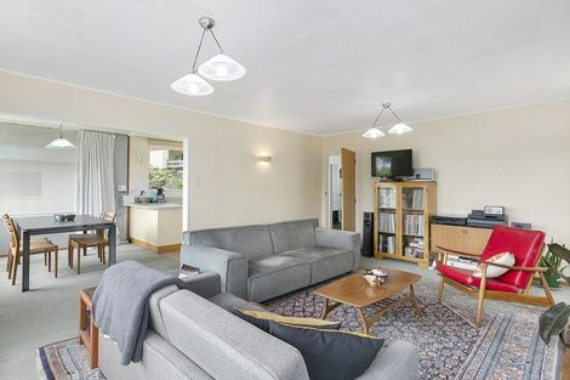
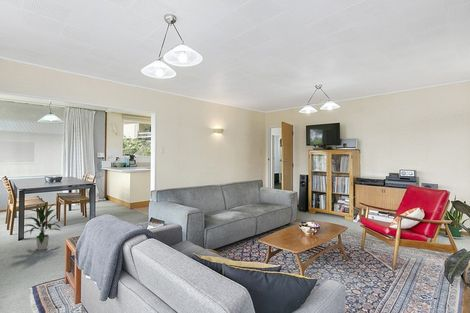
+ indoor plant [21,202,62,251]
